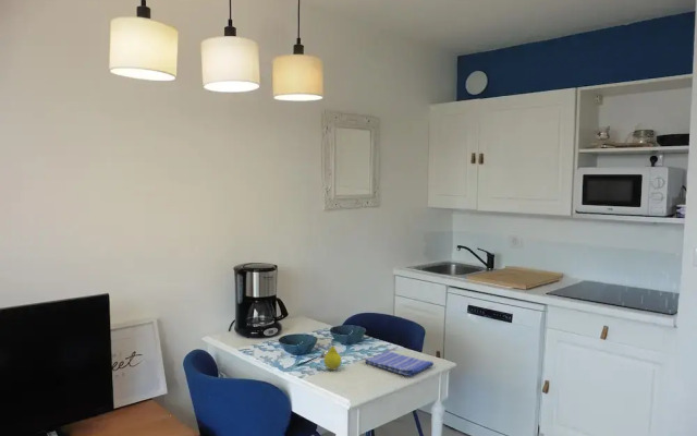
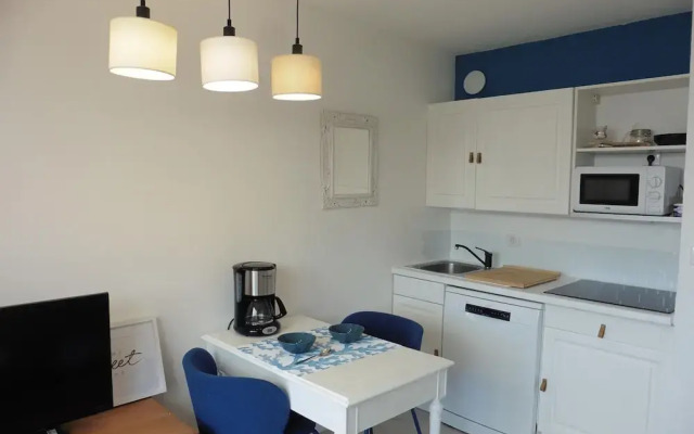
- dish towel [364,350,435,378]
- fruit [322,341,343,371]
